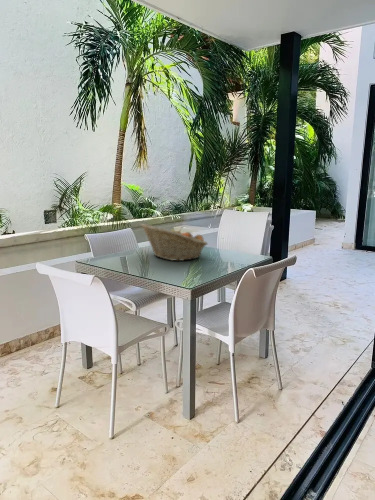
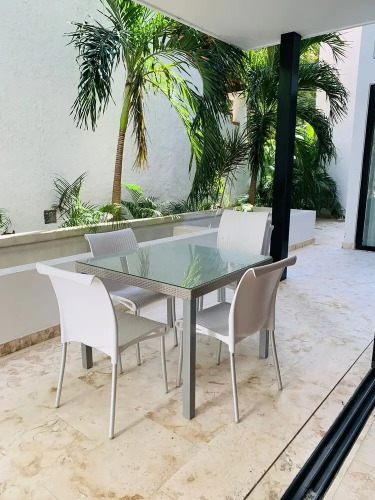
- fruit basket [140,223,209,262]
